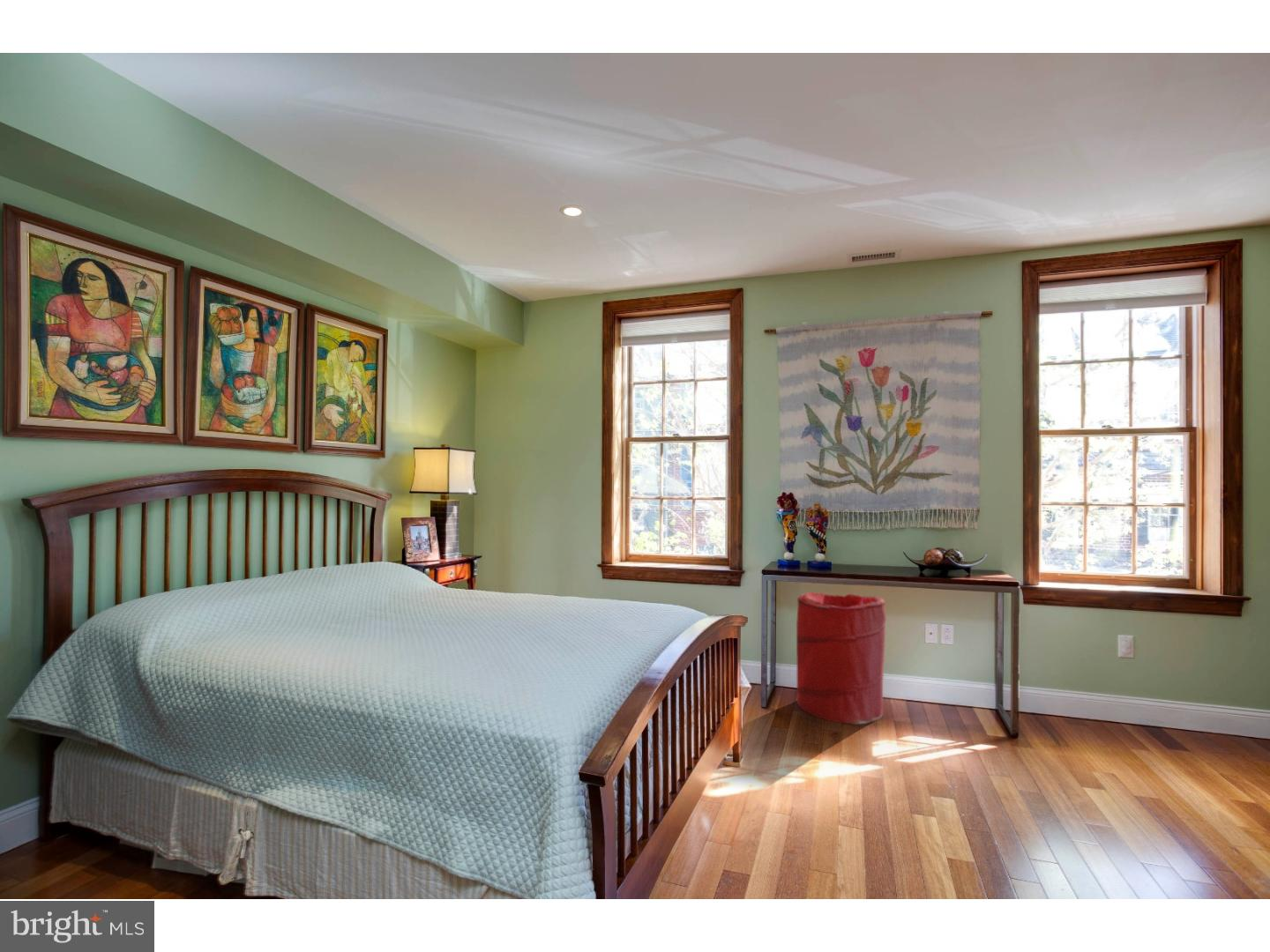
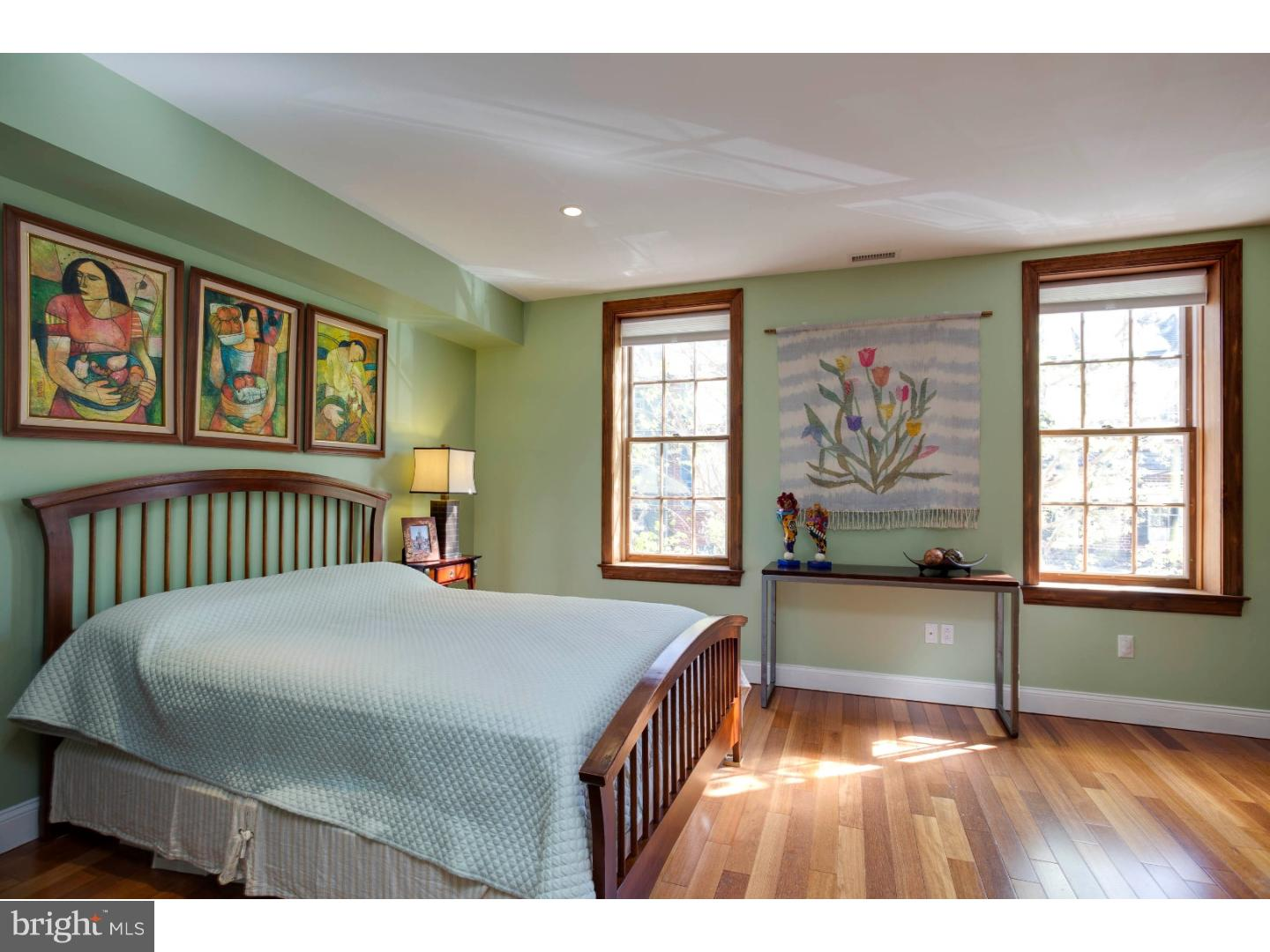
- laundry hamper [796,591,887,725]
